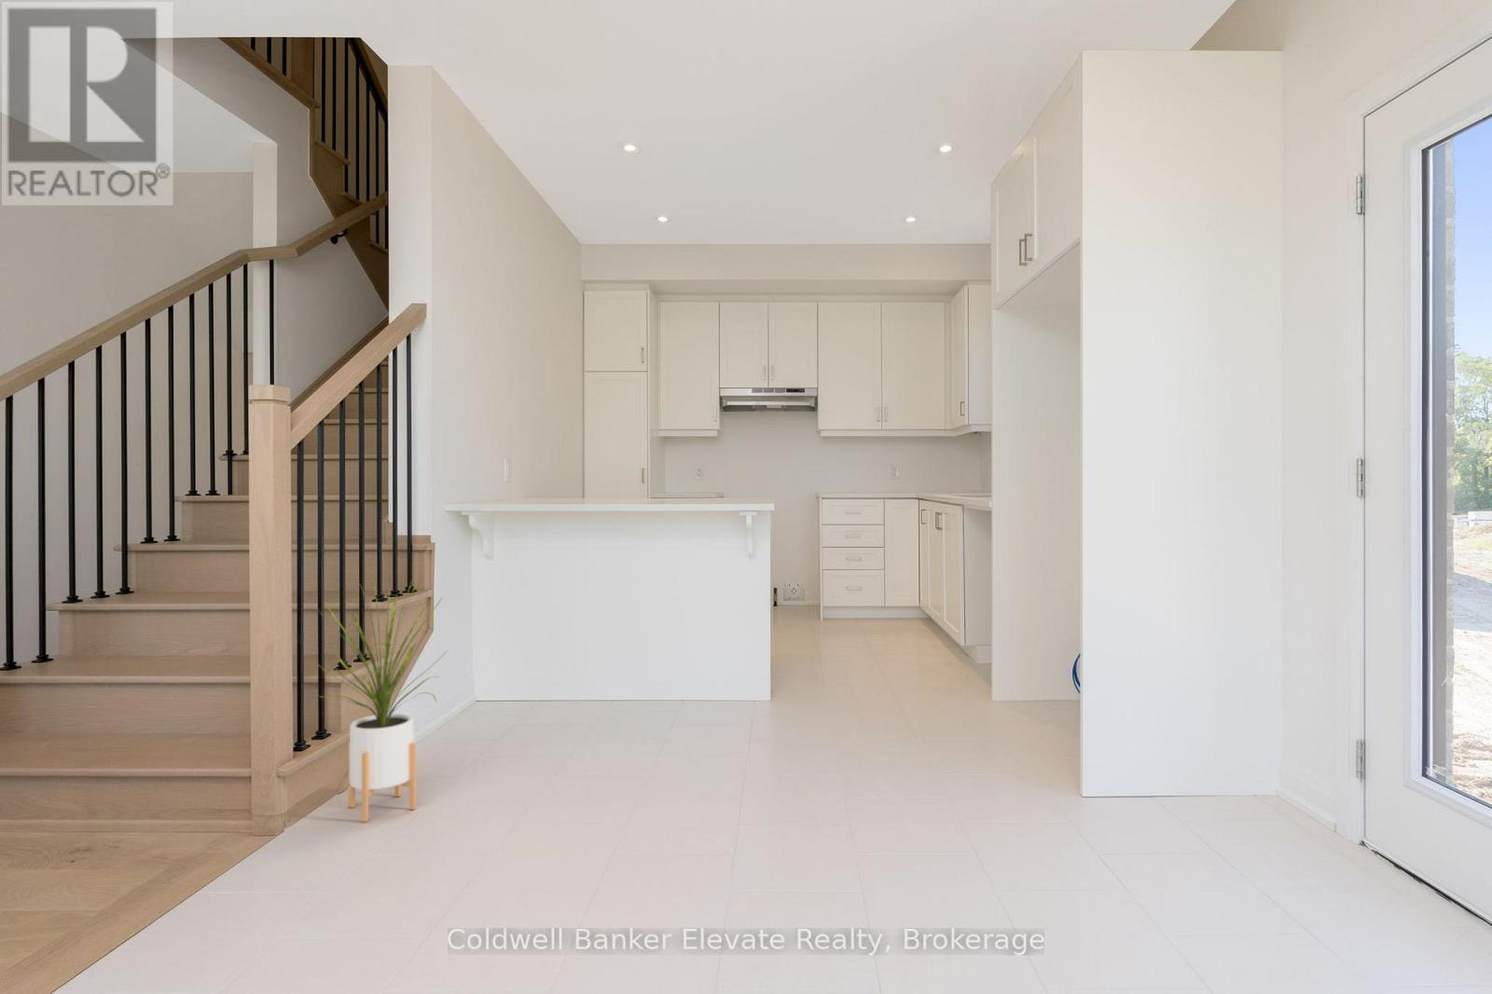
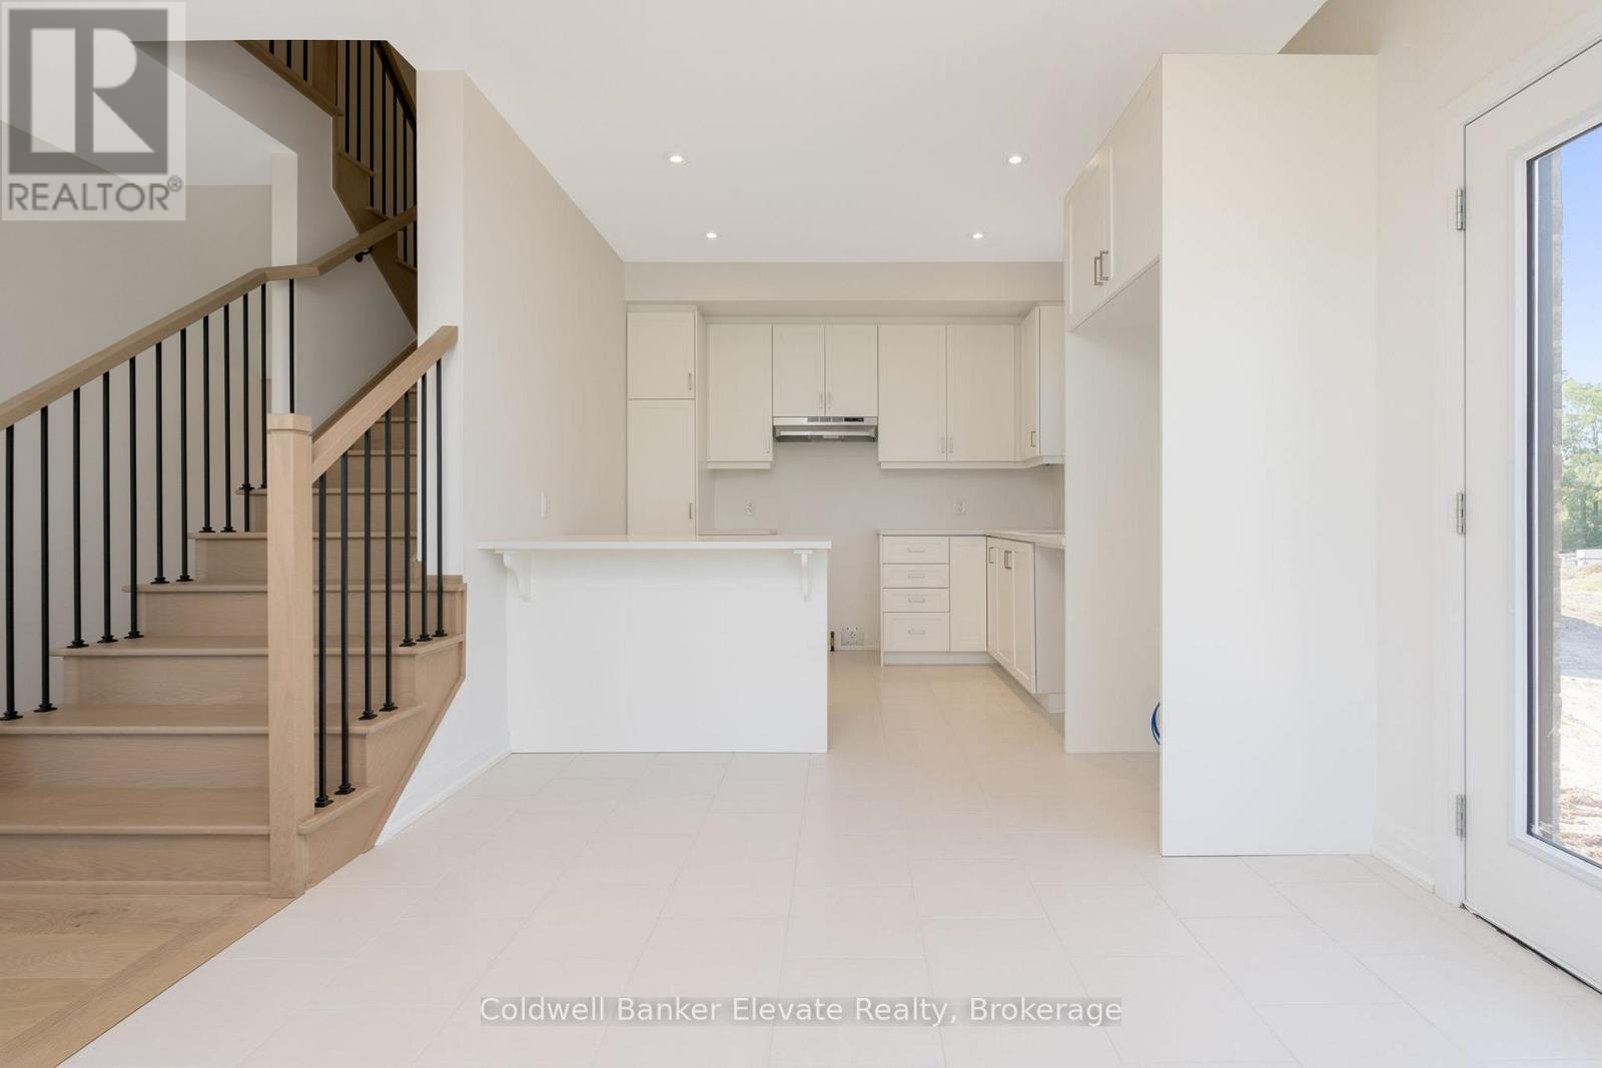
- house plant [312,578,448,822]
